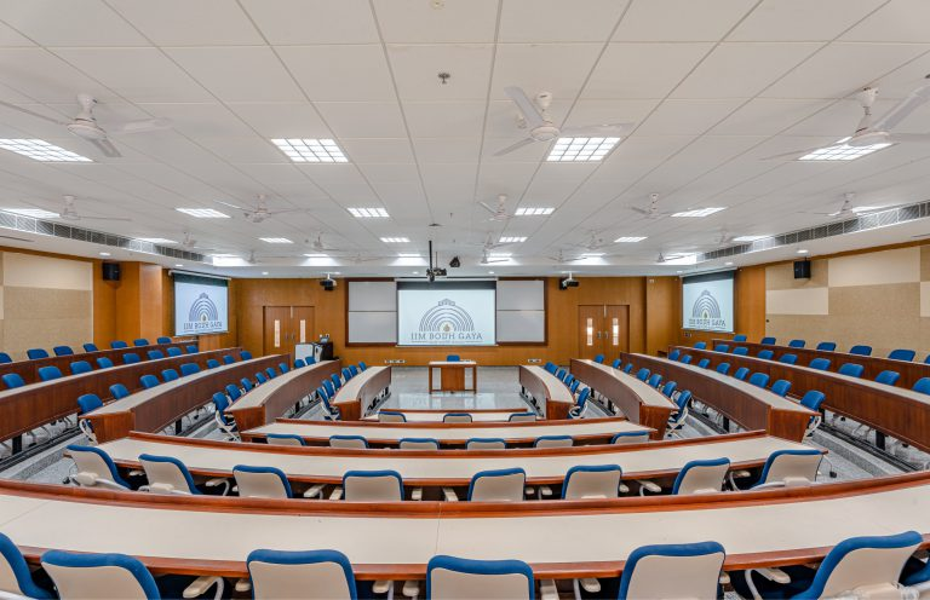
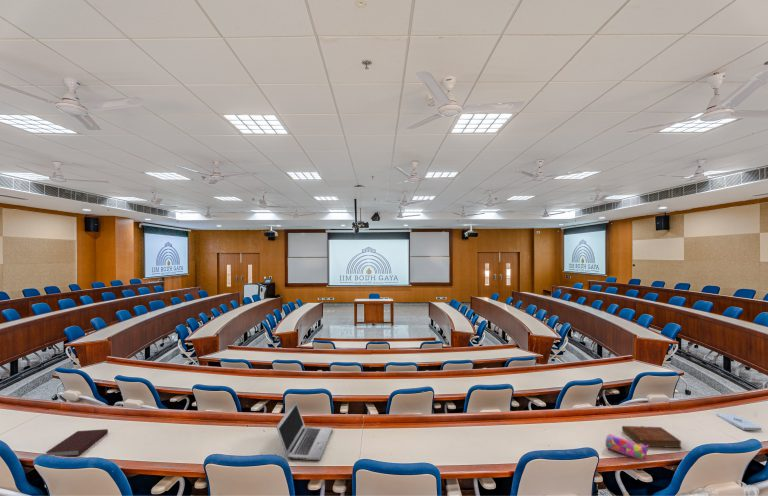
+ notepad [715,412,763,431]
+ notebook [44,428,109,457]
+ bible [621,425,682,449]
+ laptop [275,400,334,461]
+ pencil case [604,433,649,462]
